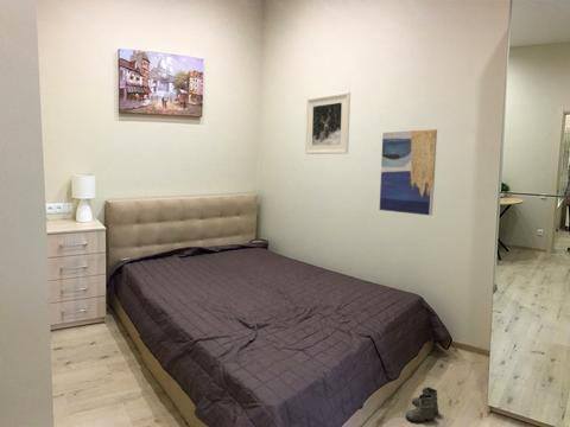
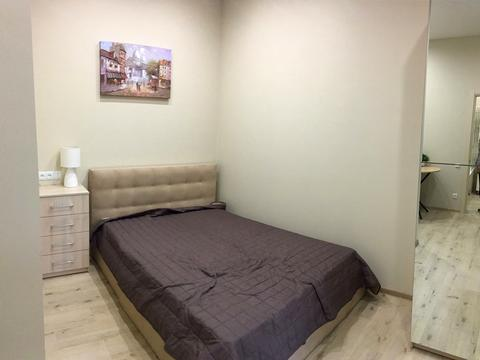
- wall art [379,128,438,217]
- boots [405,385,439,426]
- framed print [304,91,352,155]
